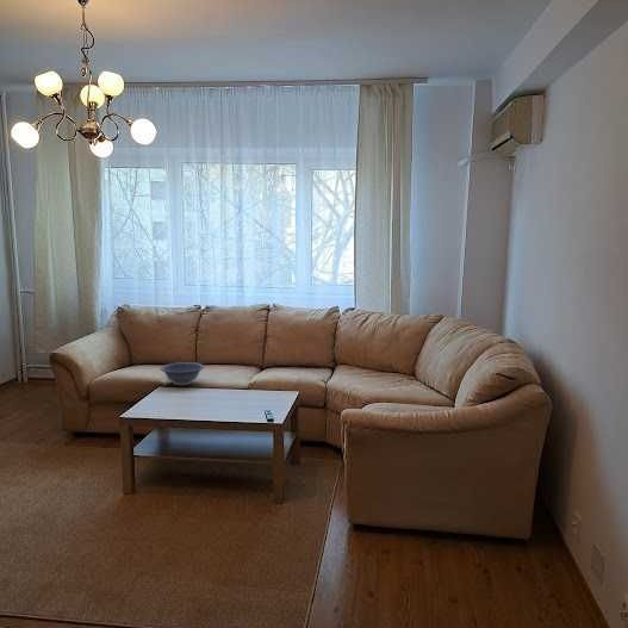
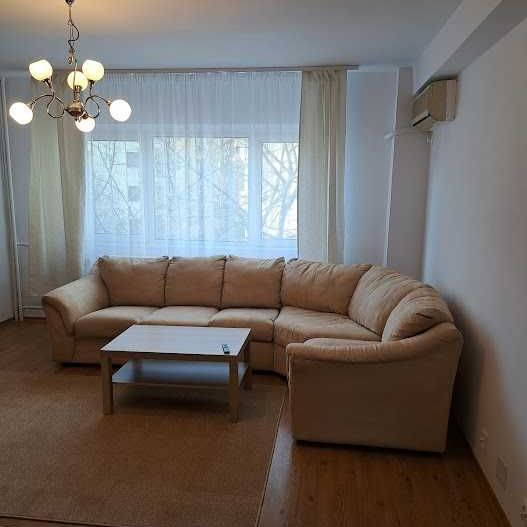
- decorative bowl [160,361,205,386]
